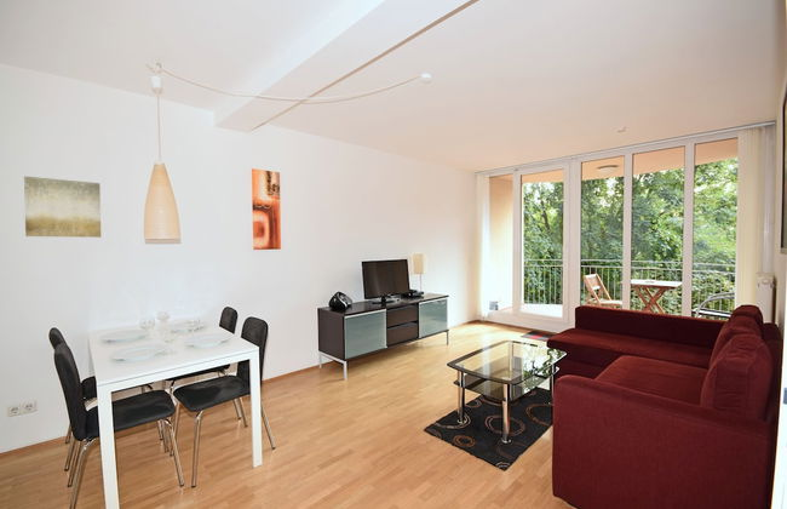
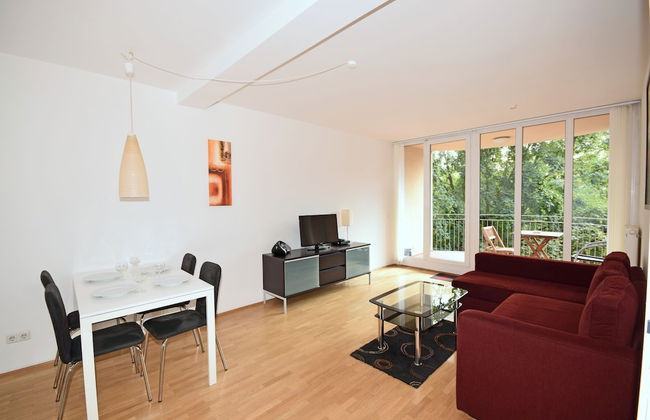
- wall art [23,176,102,239]
